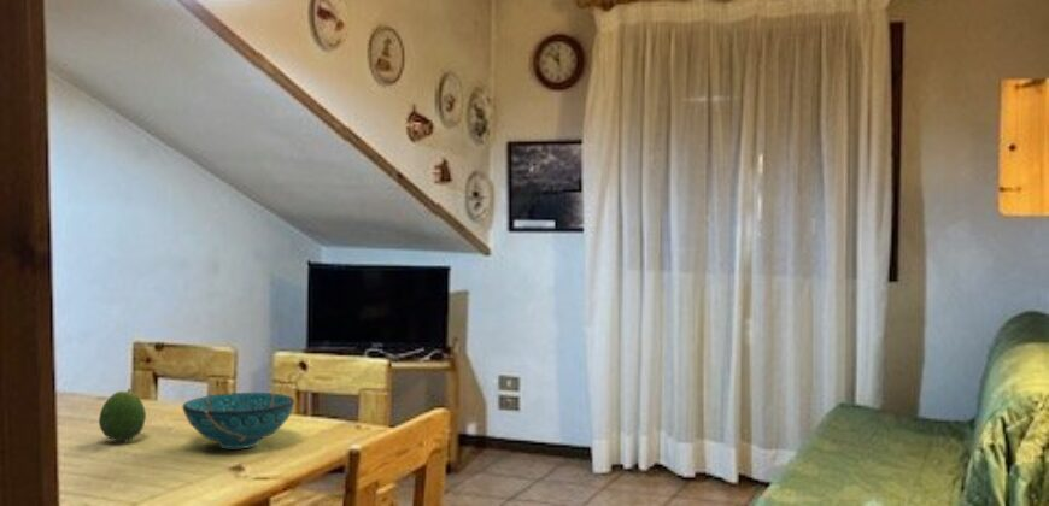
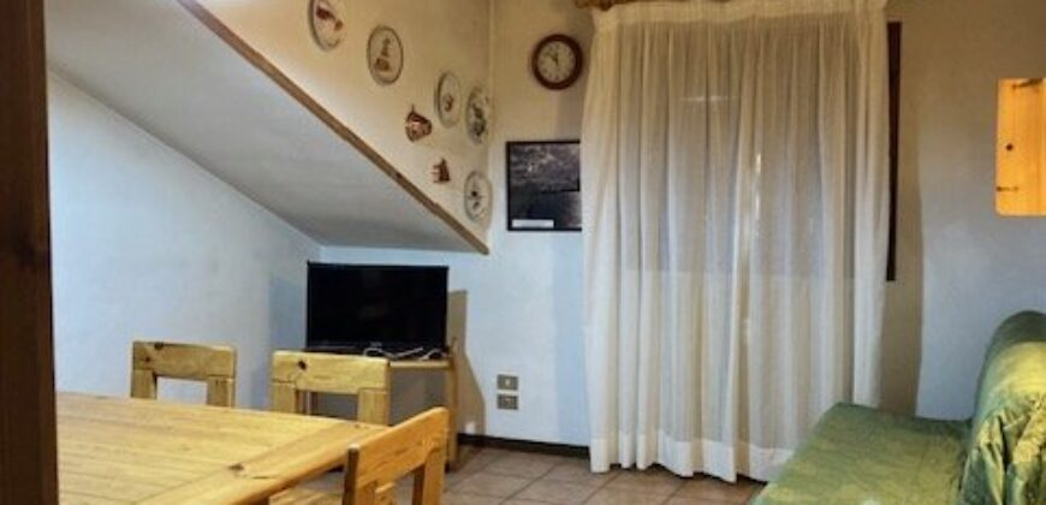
- fruit [98,388,147,442]
- decorative bowl [181,392,295,449]
